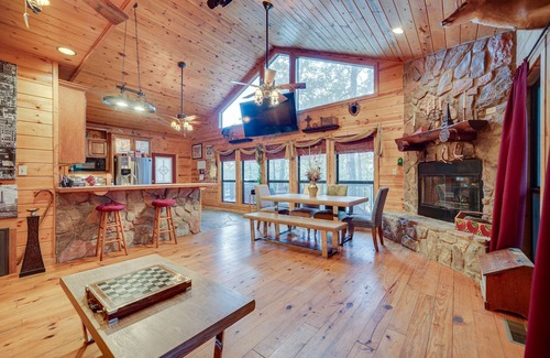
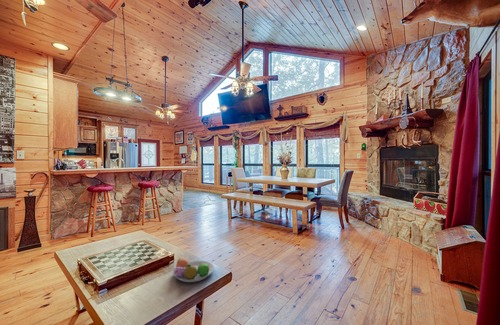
+ fruit bowl [172,257,215,283]
